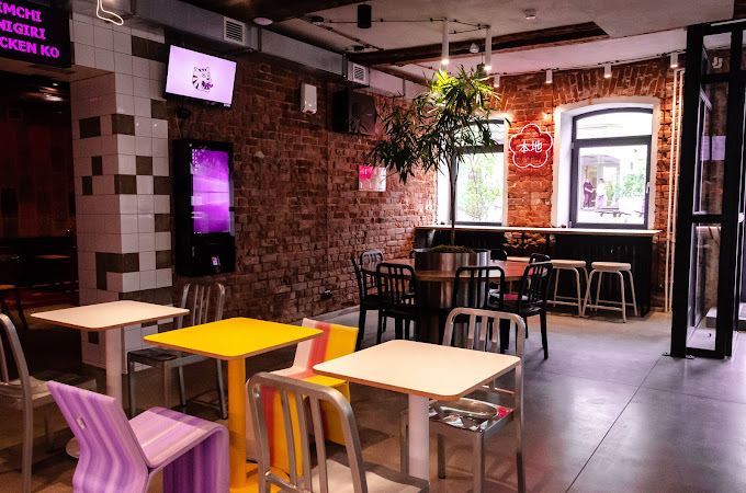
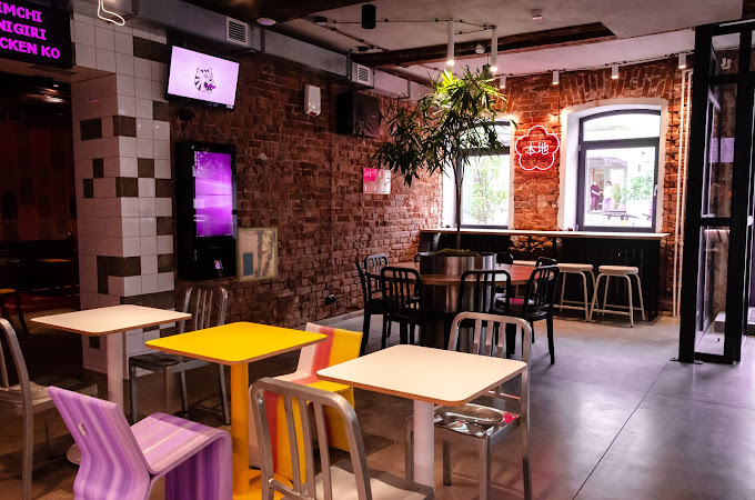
+ wall art [235,227,279,283]
